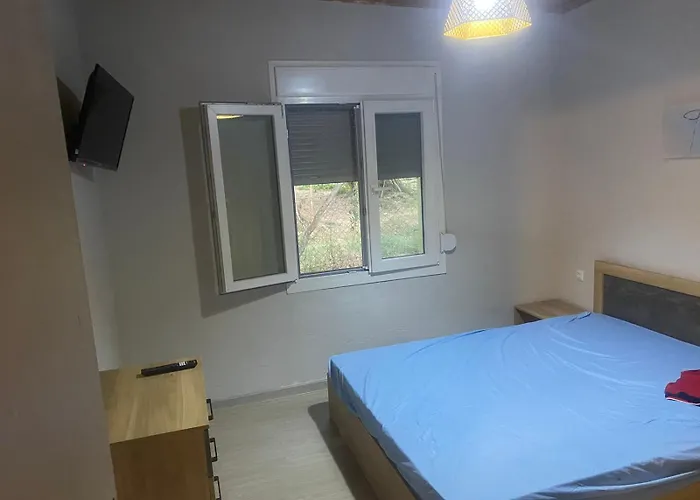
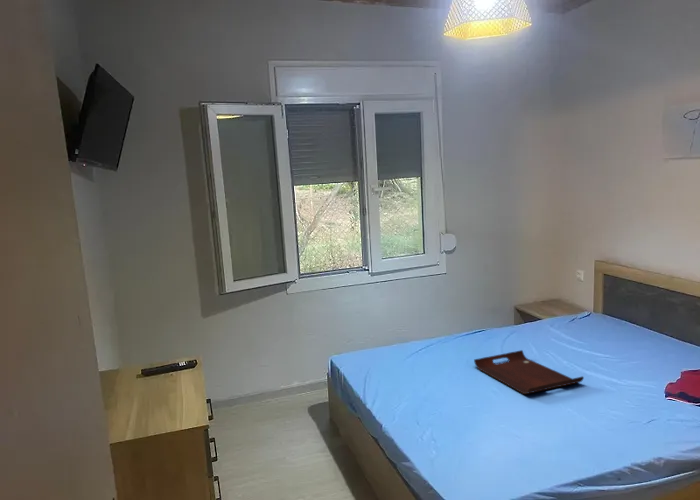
+ serving tray [473,349,585,395]
